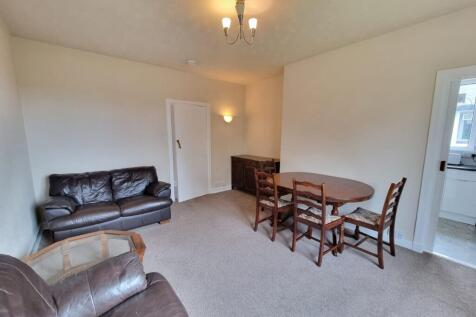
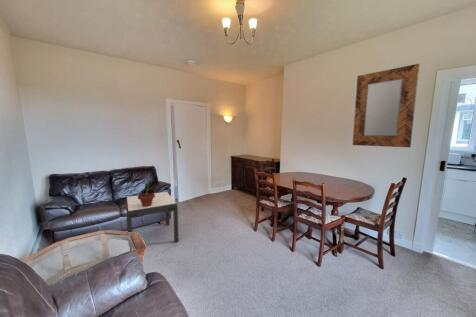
+ potted plant [138,180,156,207]
+ side table [125,191,179,244]
+ home mirror [352,63,420,148]
